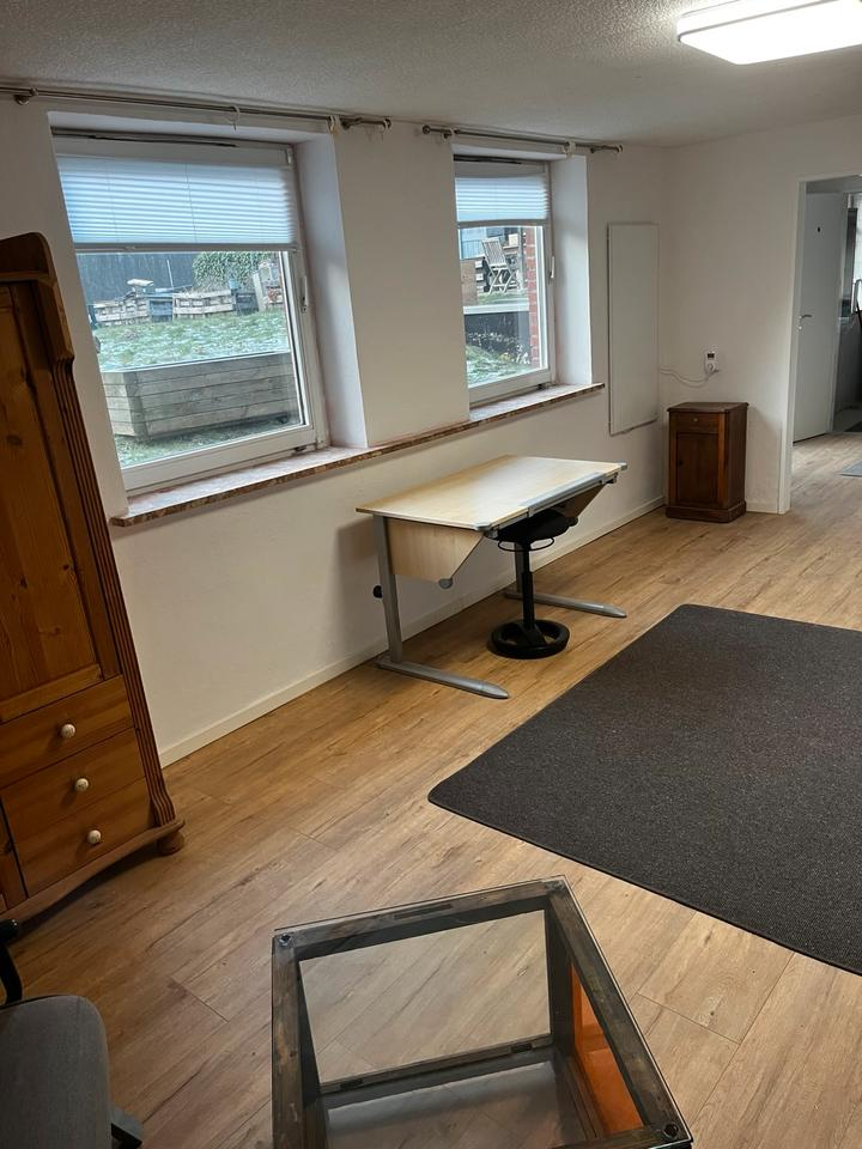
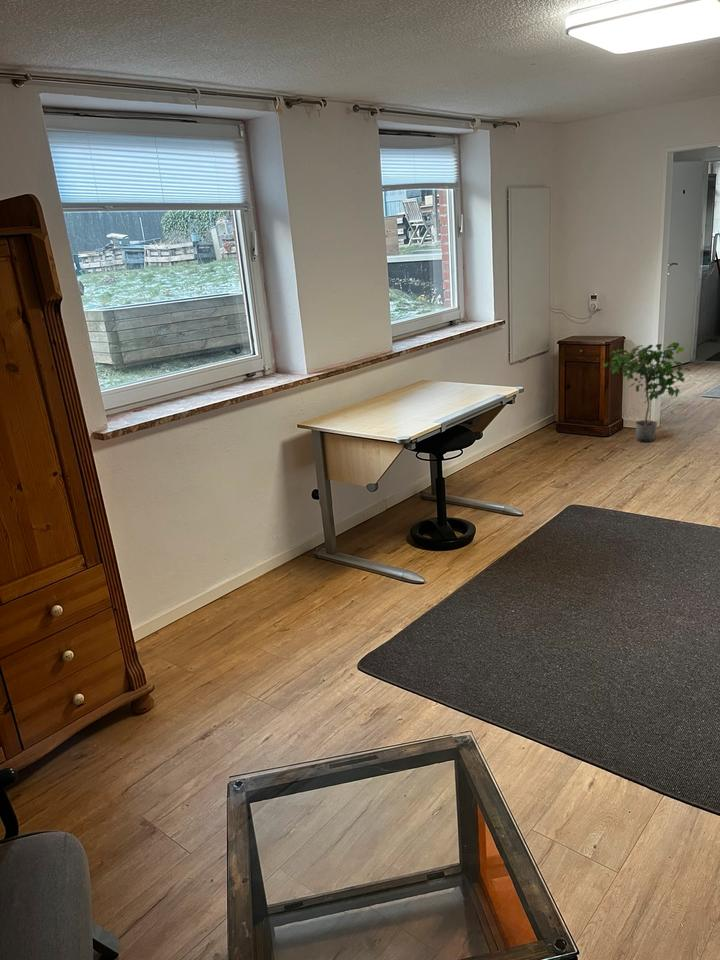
+ potted plant [602,341,692,443]
